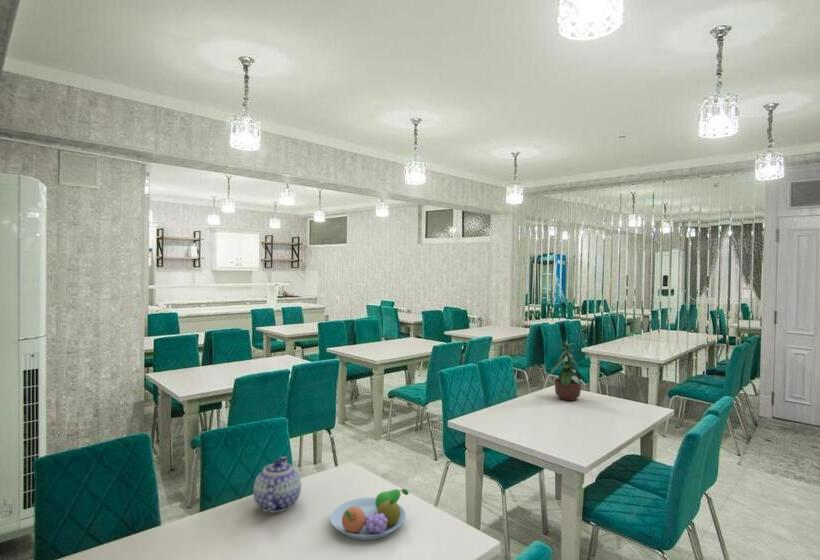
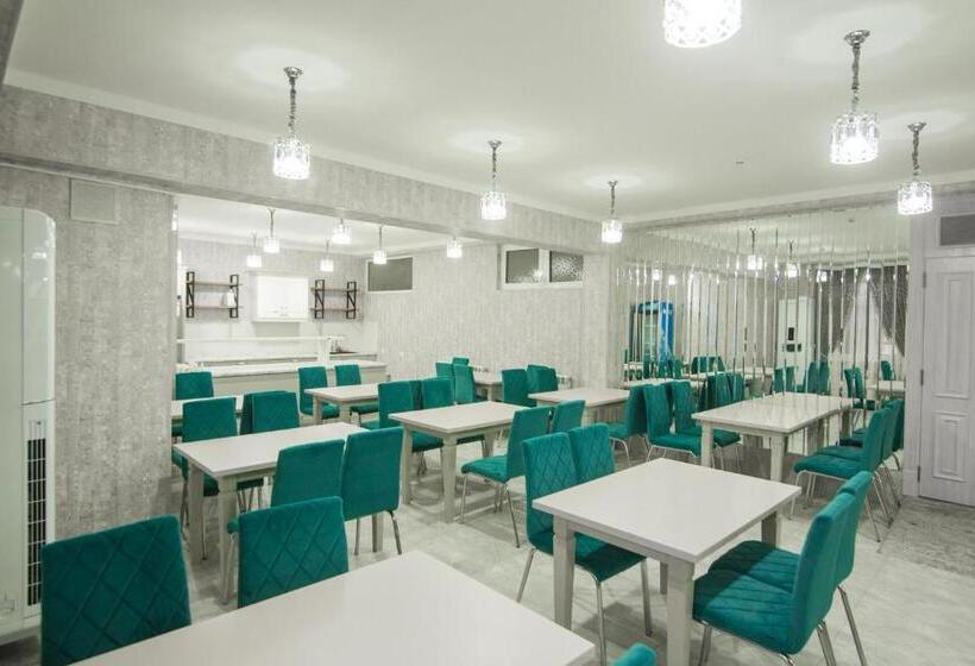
- fruit bowl [329,488,410,541]
- teapot [252,456,302,514]
- potted plant [547,341,583,402]
